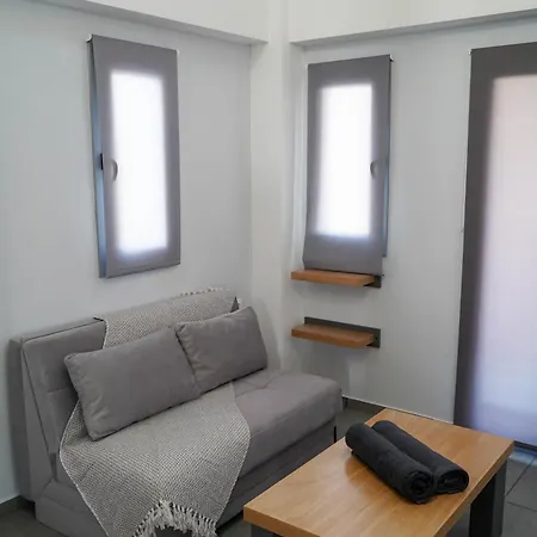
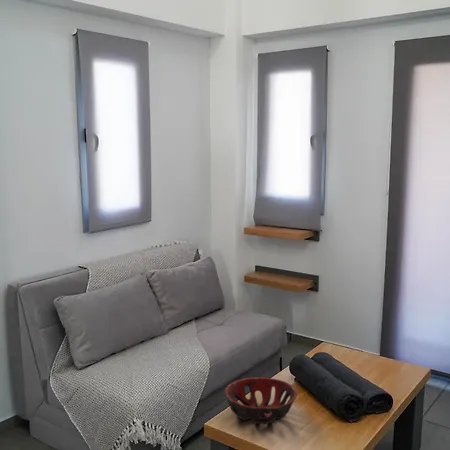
+ decorative bowl [224,376,298,425]
